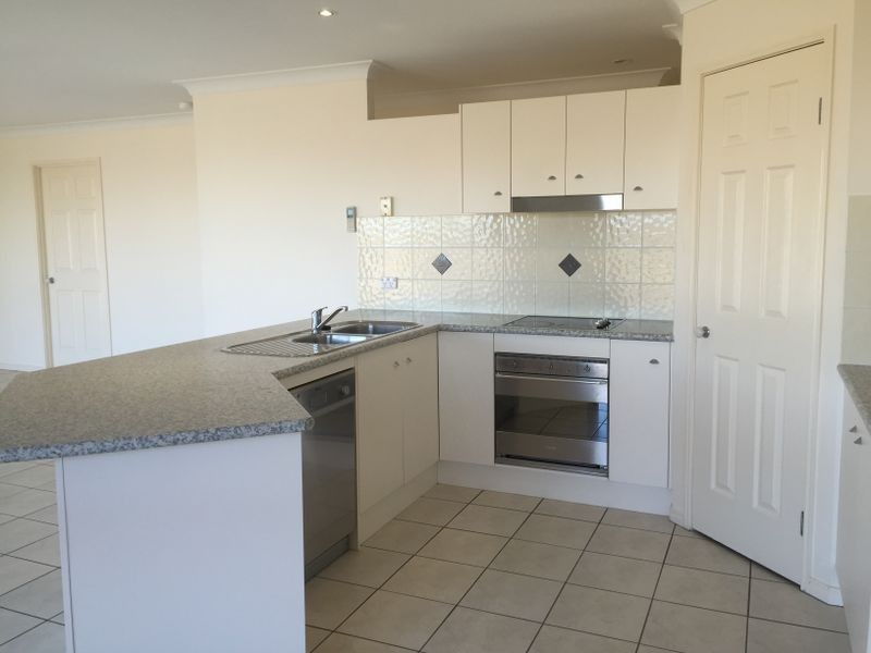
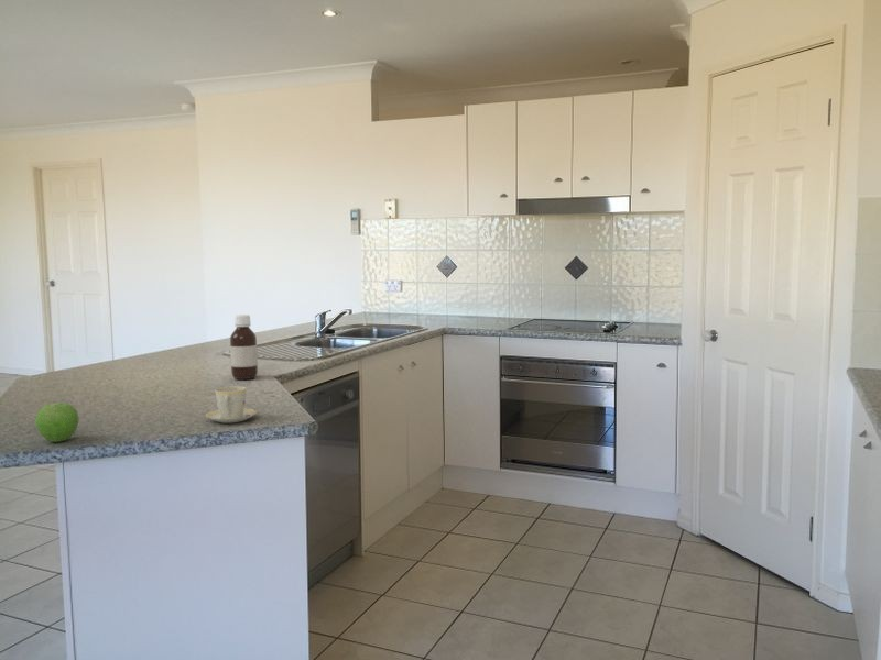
+ bottle [229,314,259,381]
+ fruit [34,402,80,443]
+ teacup [205,385,258,424]
